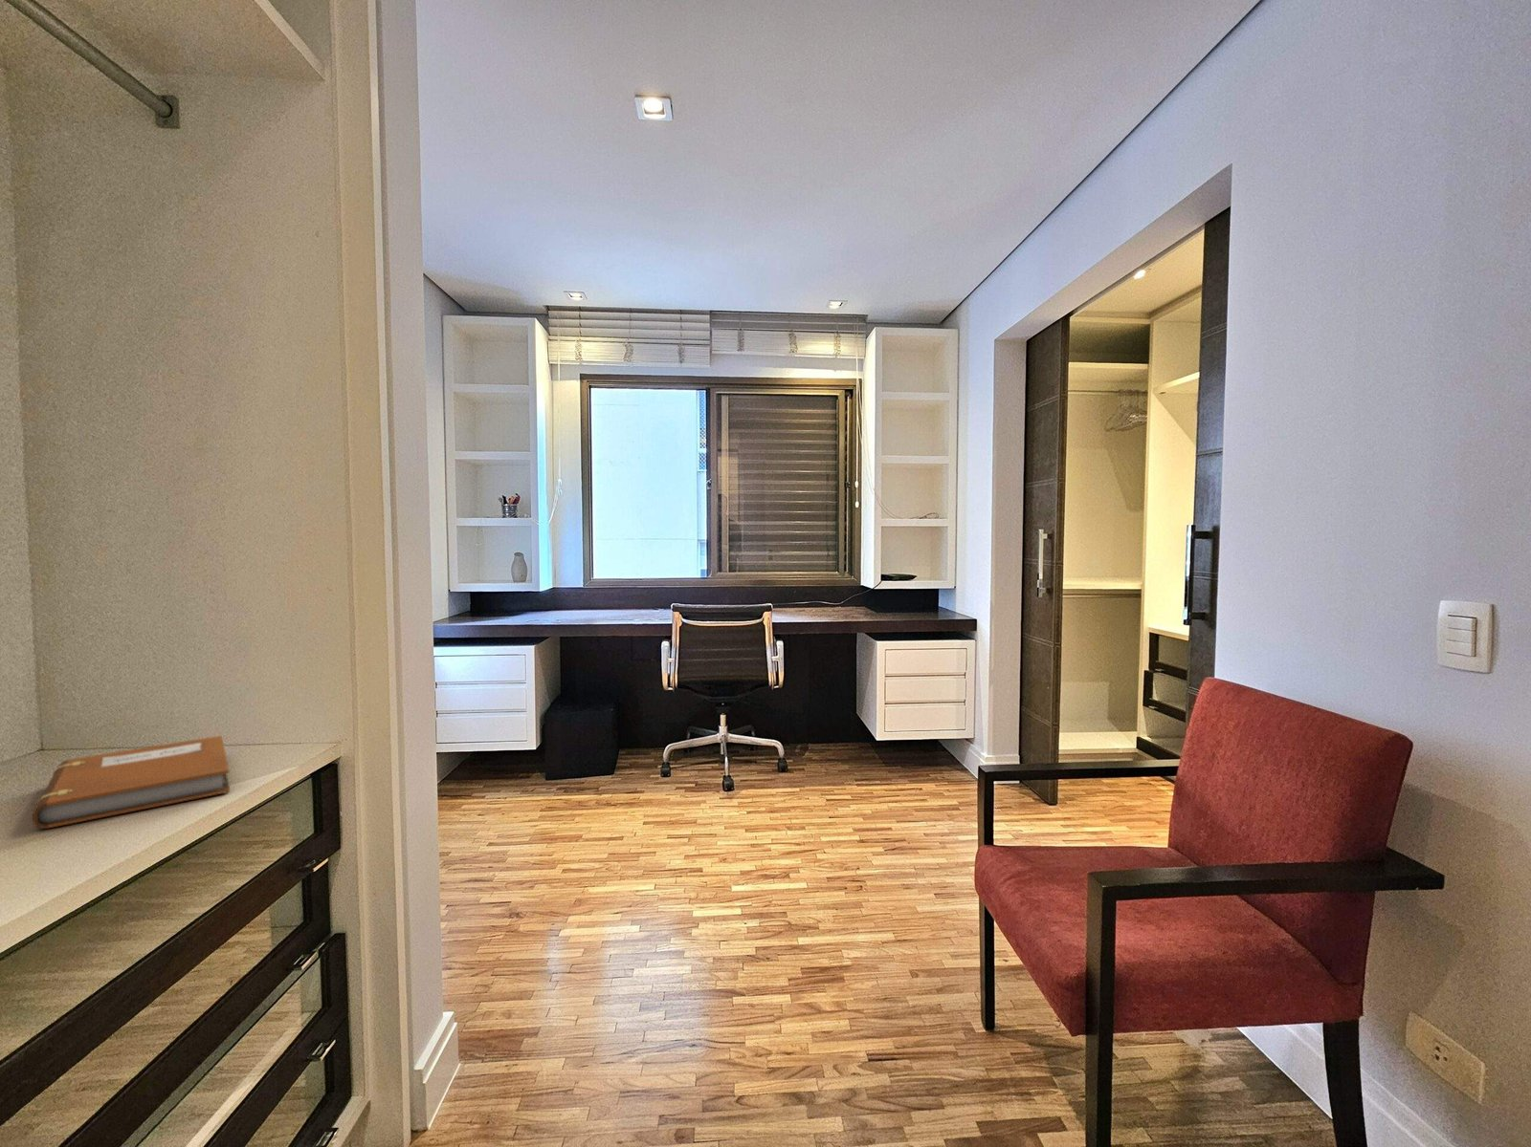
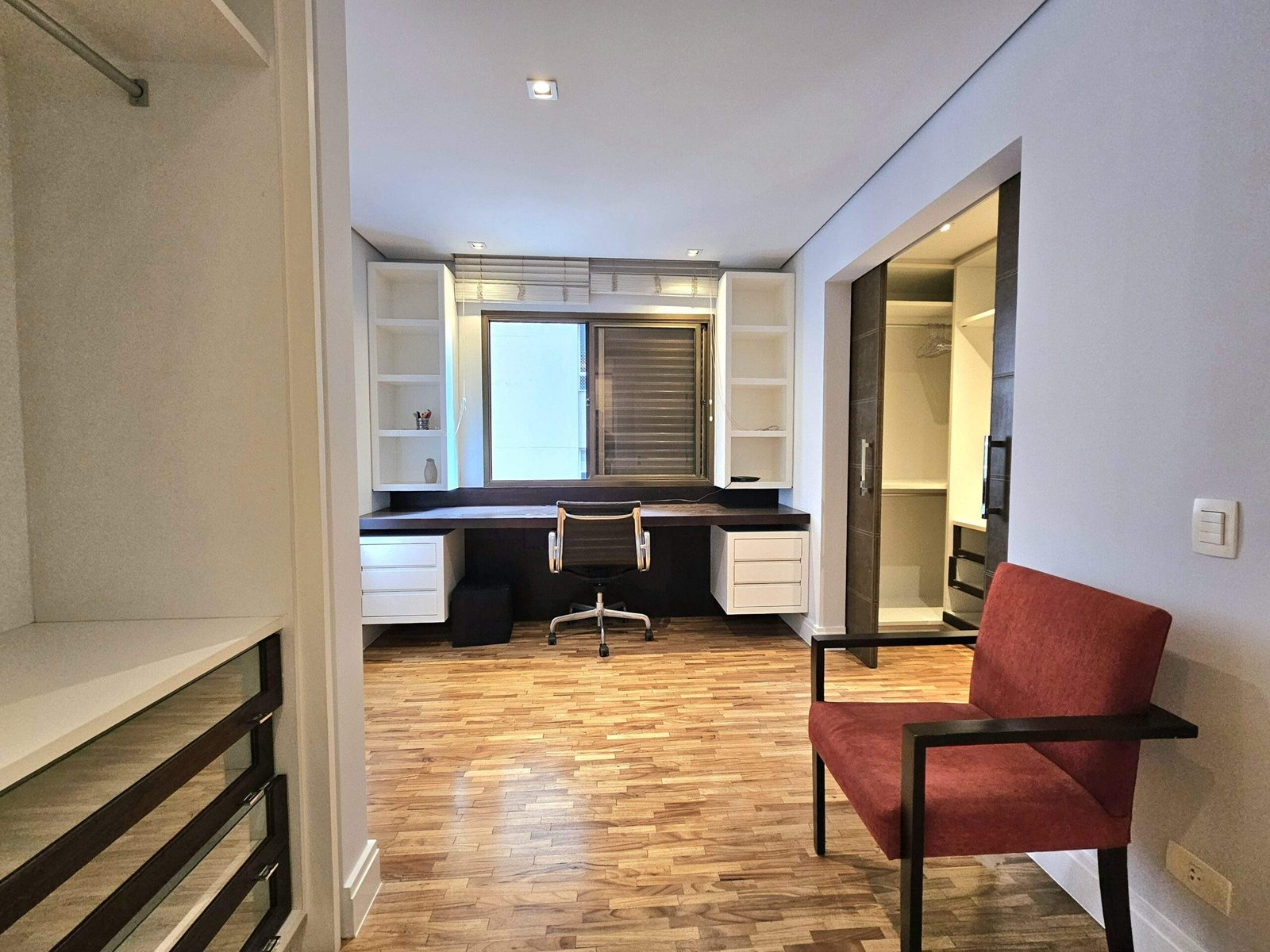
- notebook [31,735,230,830]
